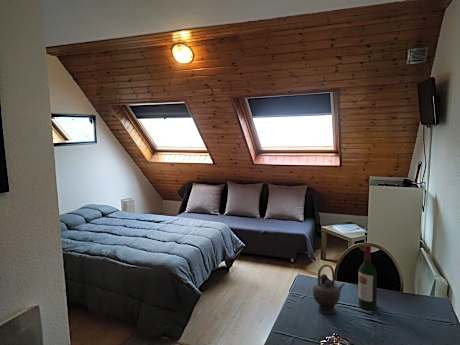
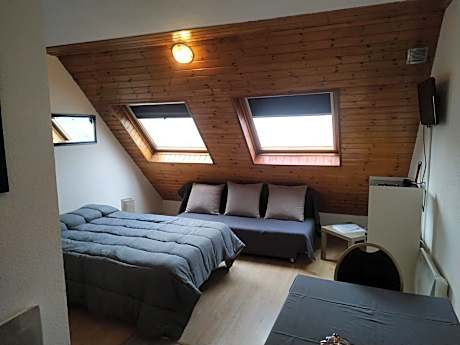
- teapot [312,263,346,315]
- wine bottle [358,243,378,310]
